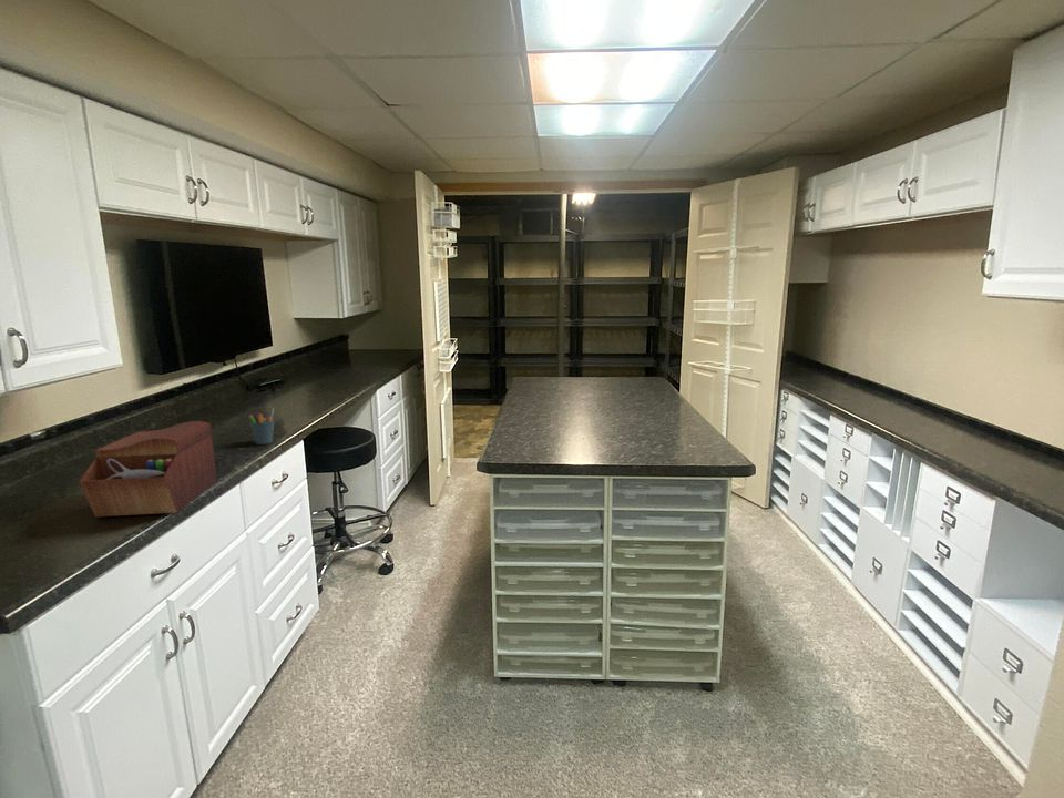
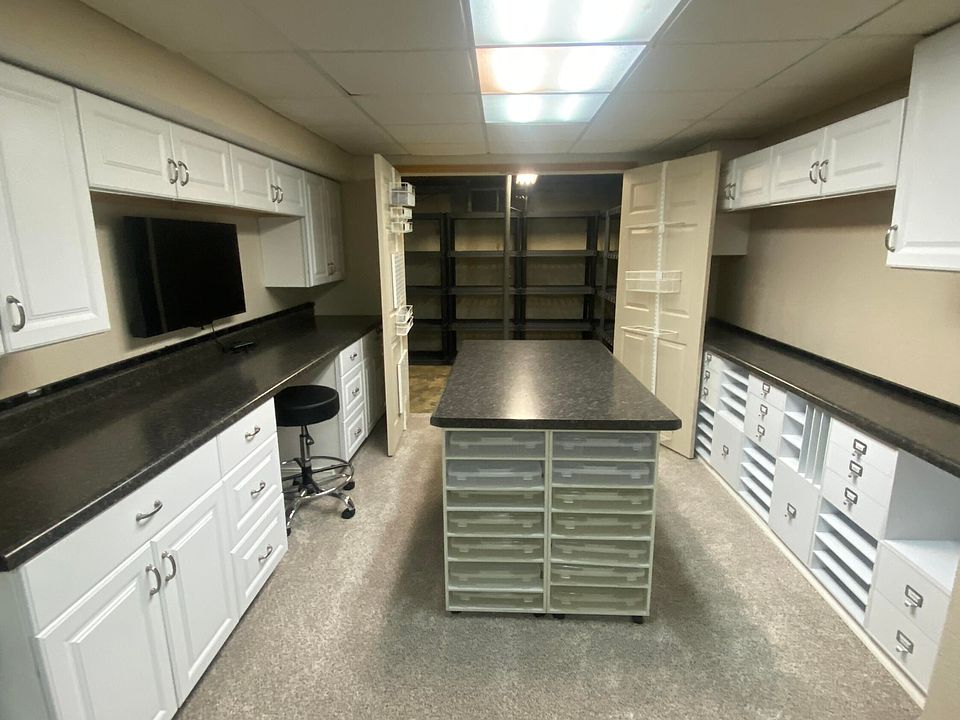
- pen holder [247,407,275,446]
- sewing box [78,420,218,518]
